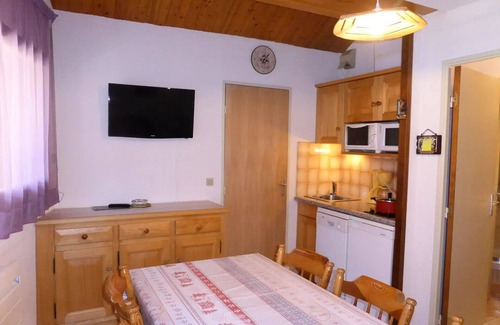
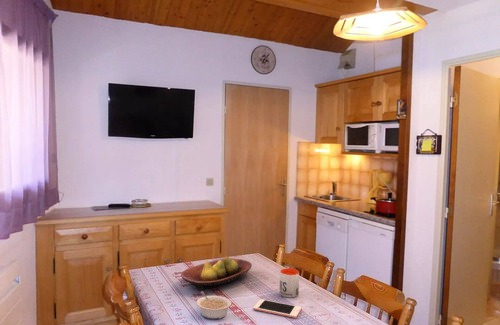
+ mug [279,267,300,299]
+ fruit bowl [180,256,253,291]
+ cell phone [253,298,302,319]
+ legume [196,290,232,320]
